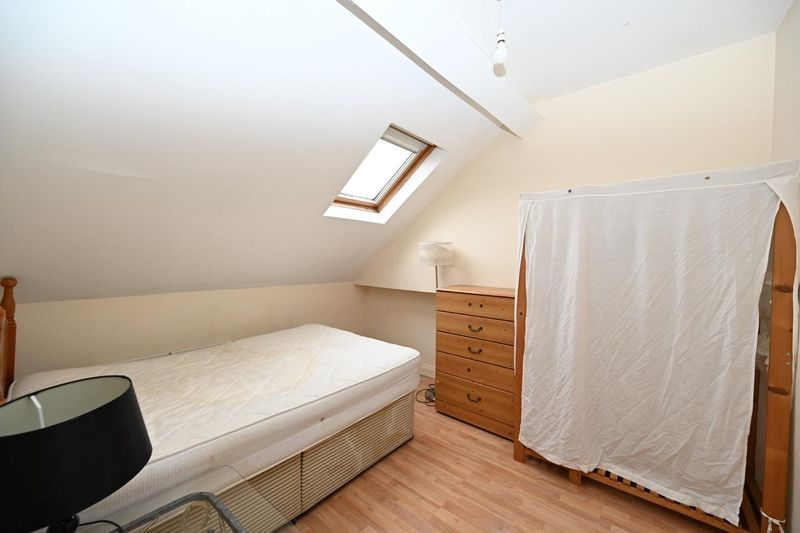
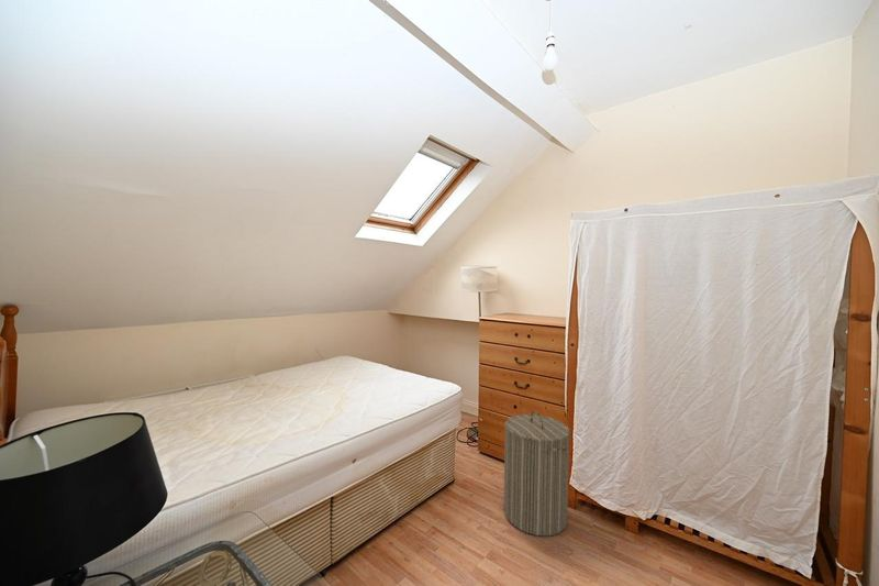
+ laundry hamper [503,410,571,538]
